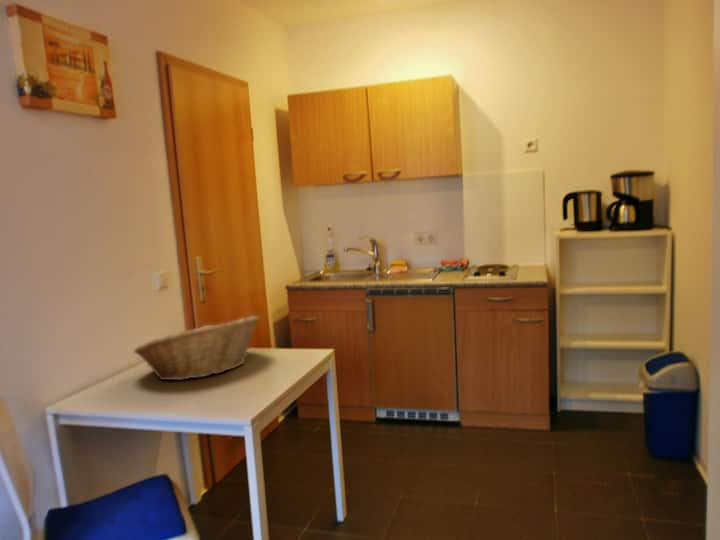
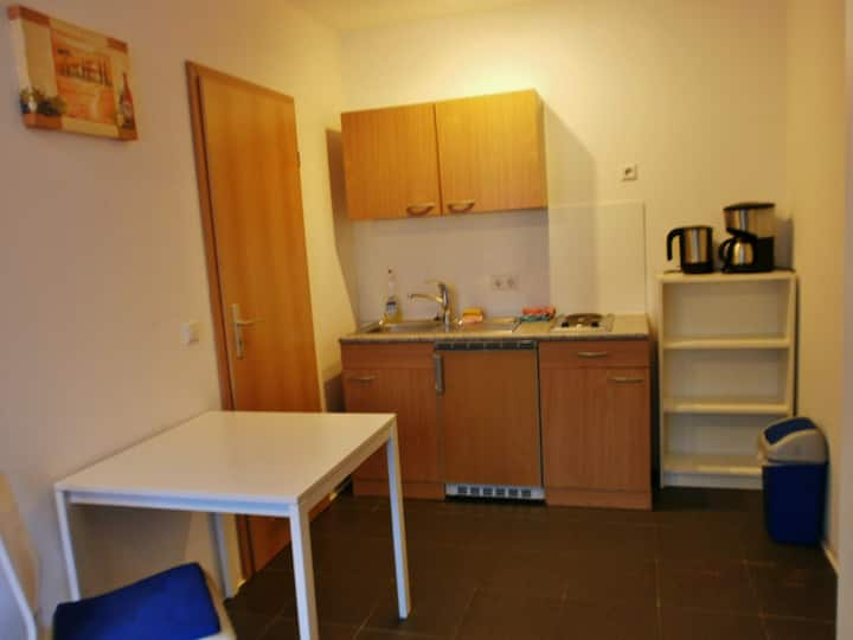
- fruit basket [133,315,261,381]
